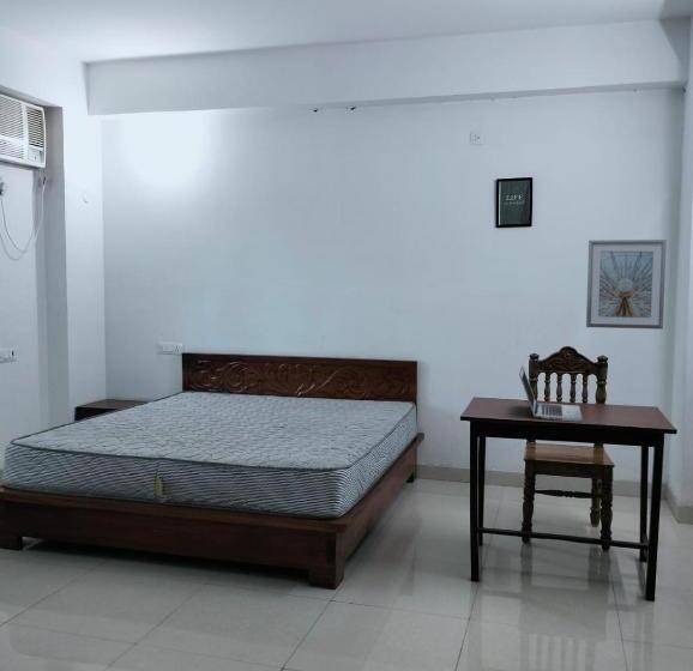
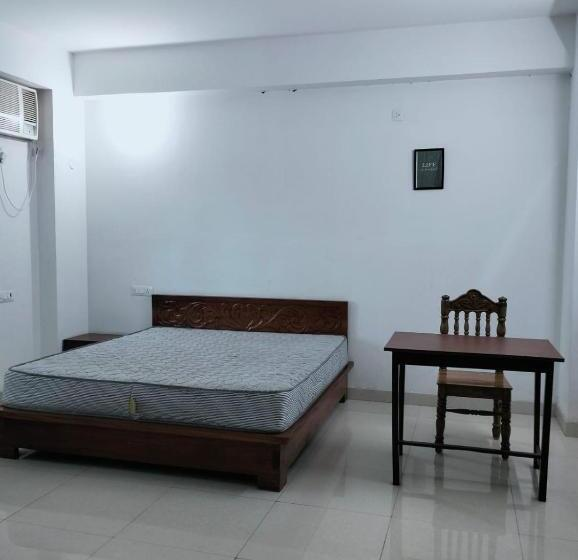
- laptop [518,364,584,423]
- picture frame [585,238,668,331]
